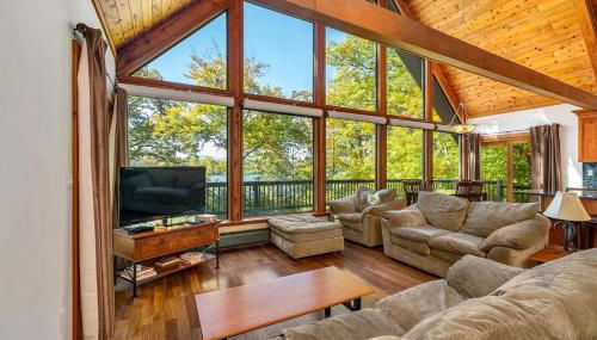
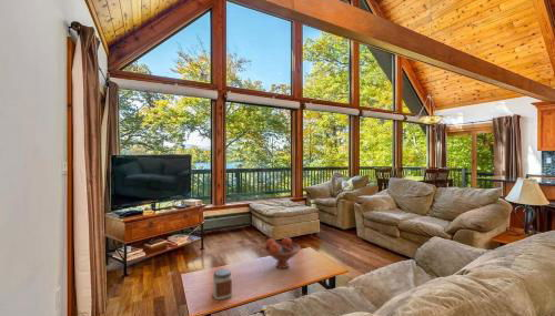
+ fruit bowl [263,236,302,269]
+ jar [212,268,233,300]
